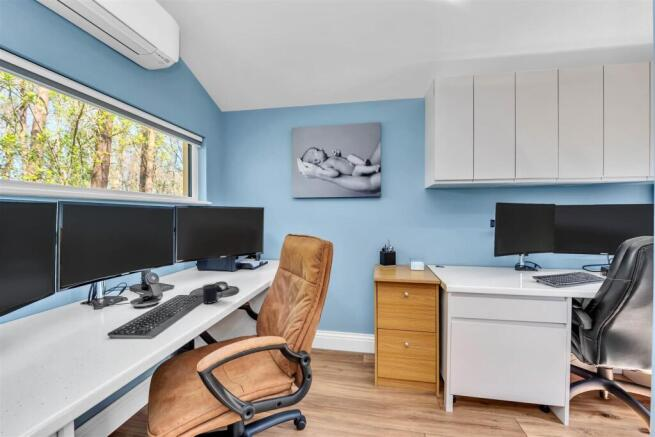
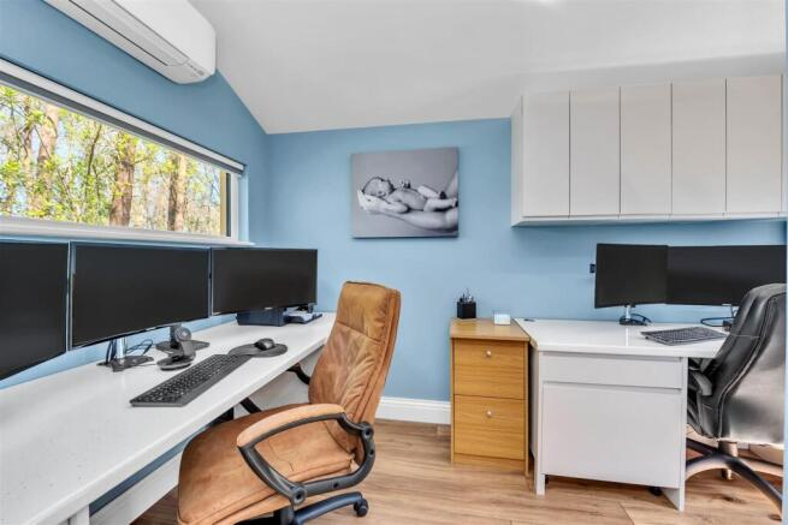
- mug [202,283,223,305]
